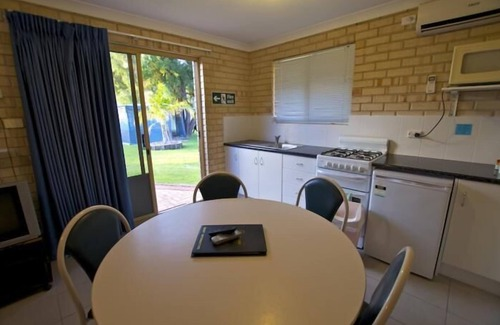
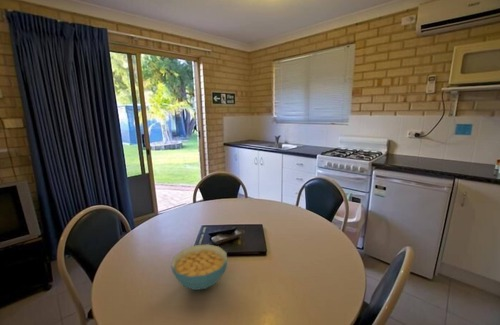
+ cereal bowl [170,243,228,291]
